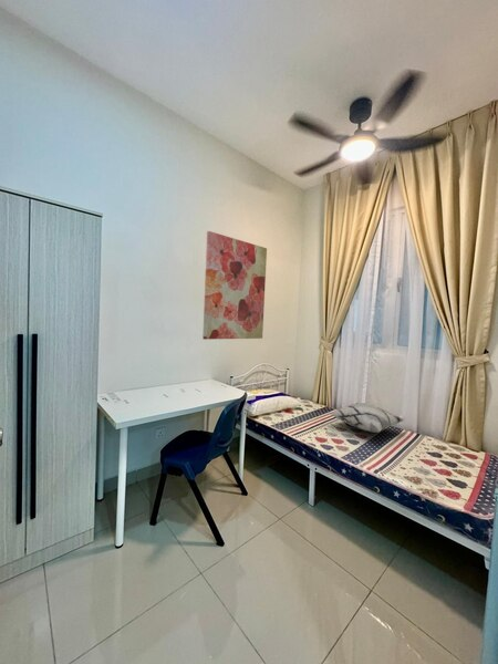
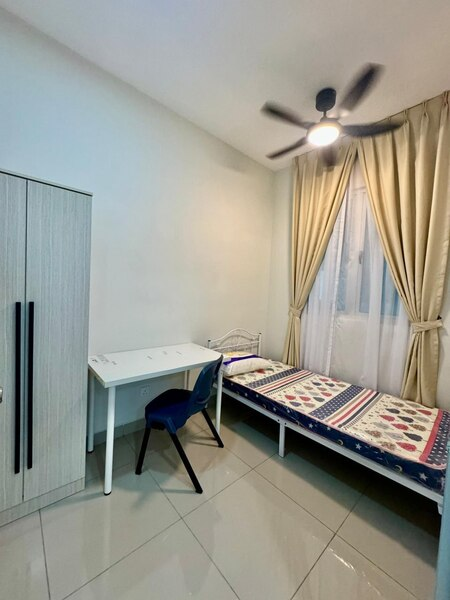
- decorative pillow [331,402,405,434]
- wall art [201,230,268,341]
